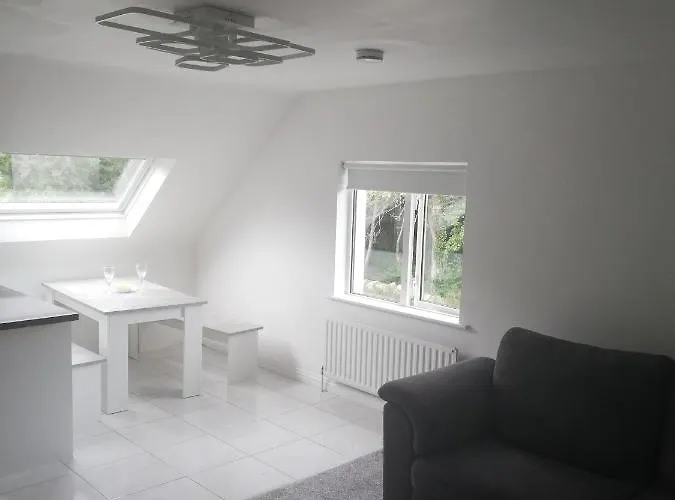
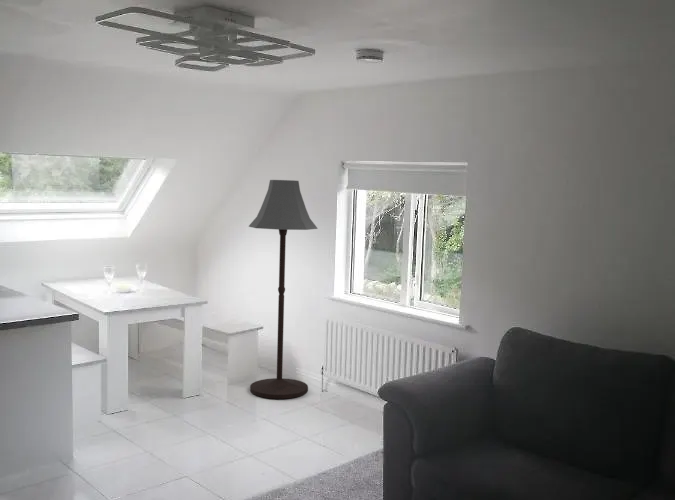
+ floor lamp [248,179,319,400]
